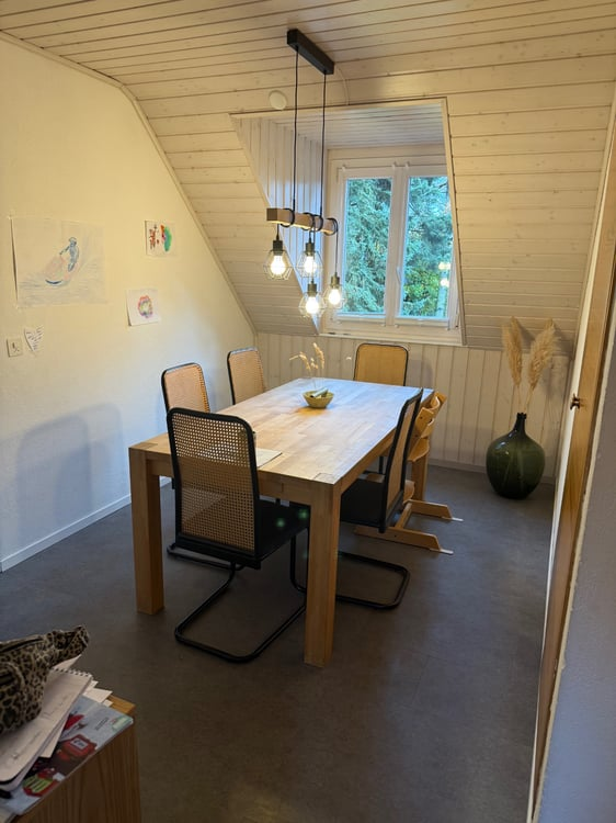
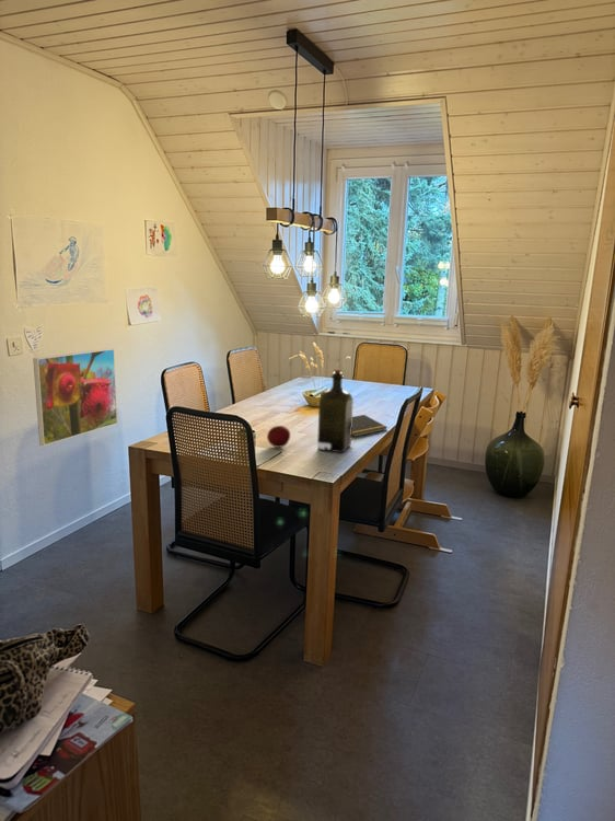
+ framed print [32,347,118,447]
+ liquor [316,368,355,453]
+ fruit [266,425,291,449]
+ notepad [351,414,388,438]
